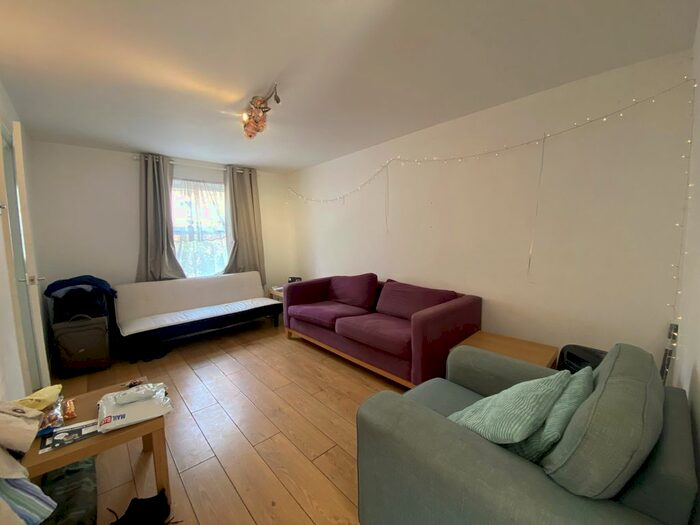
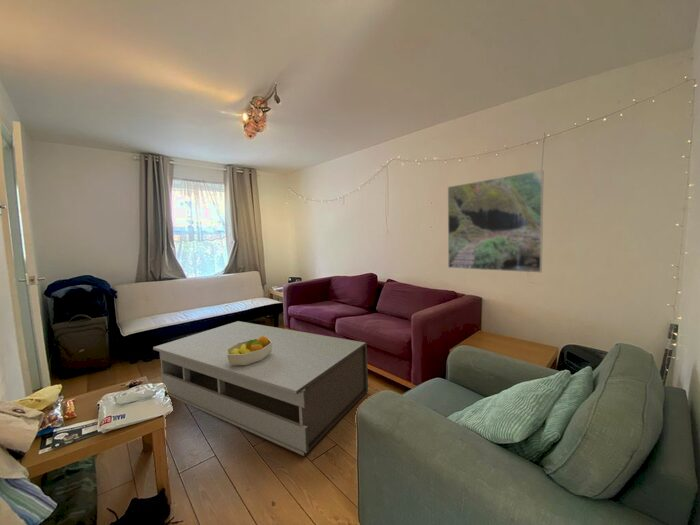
+ fruit bowl [226,336,272,366]
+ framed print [447,169,544,274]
+ coffee table [152,320,369,457]
